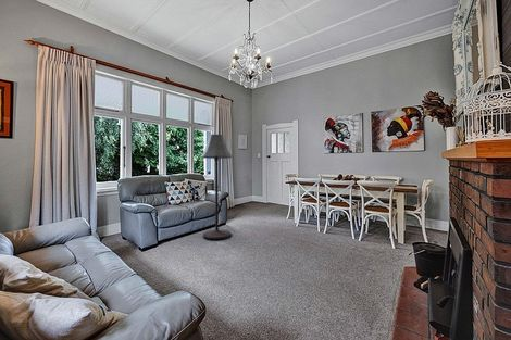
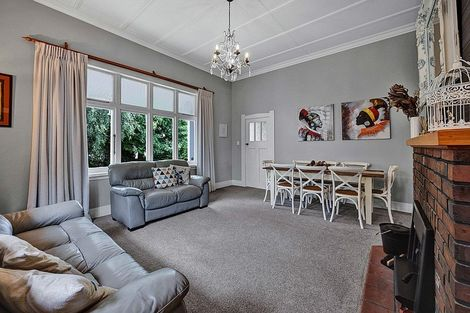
- floor lamp [199,134,234,240]
